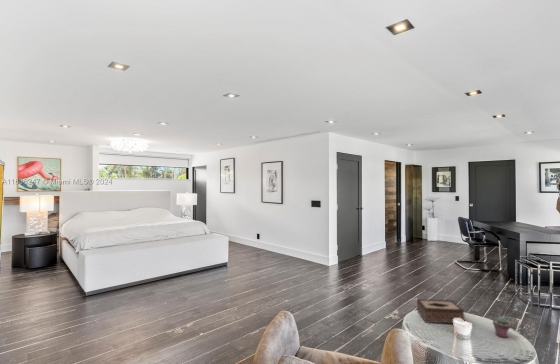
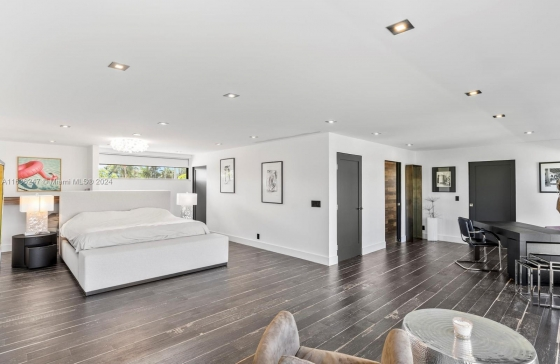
- potted succulent [492,315,511,339]
- tissue box [416,298,465,325]
